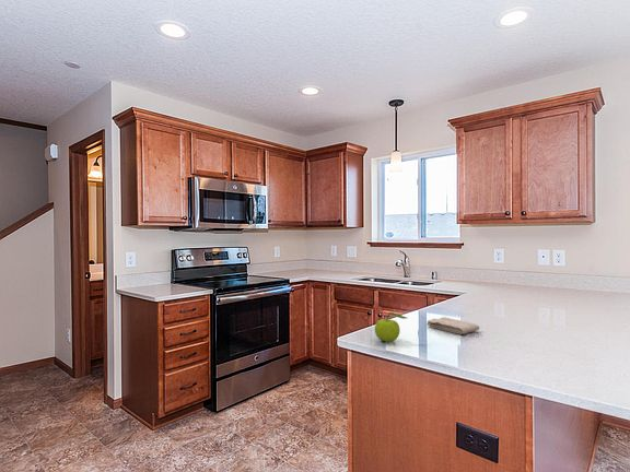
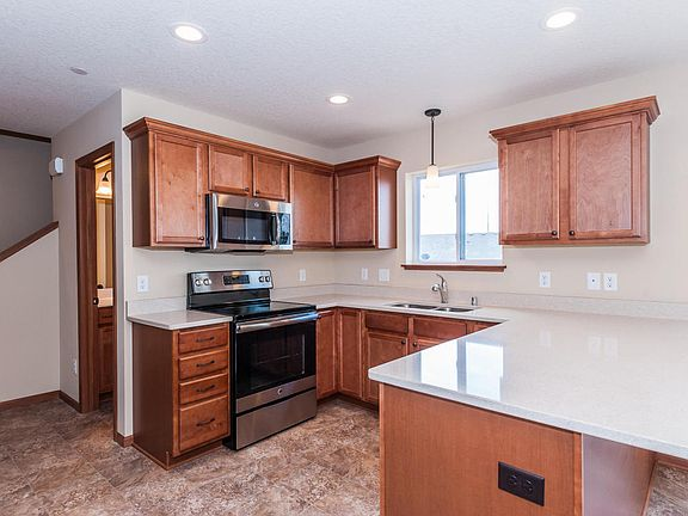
- fruit [374,311,408,343]
- washcloth [425,316,480,335]
